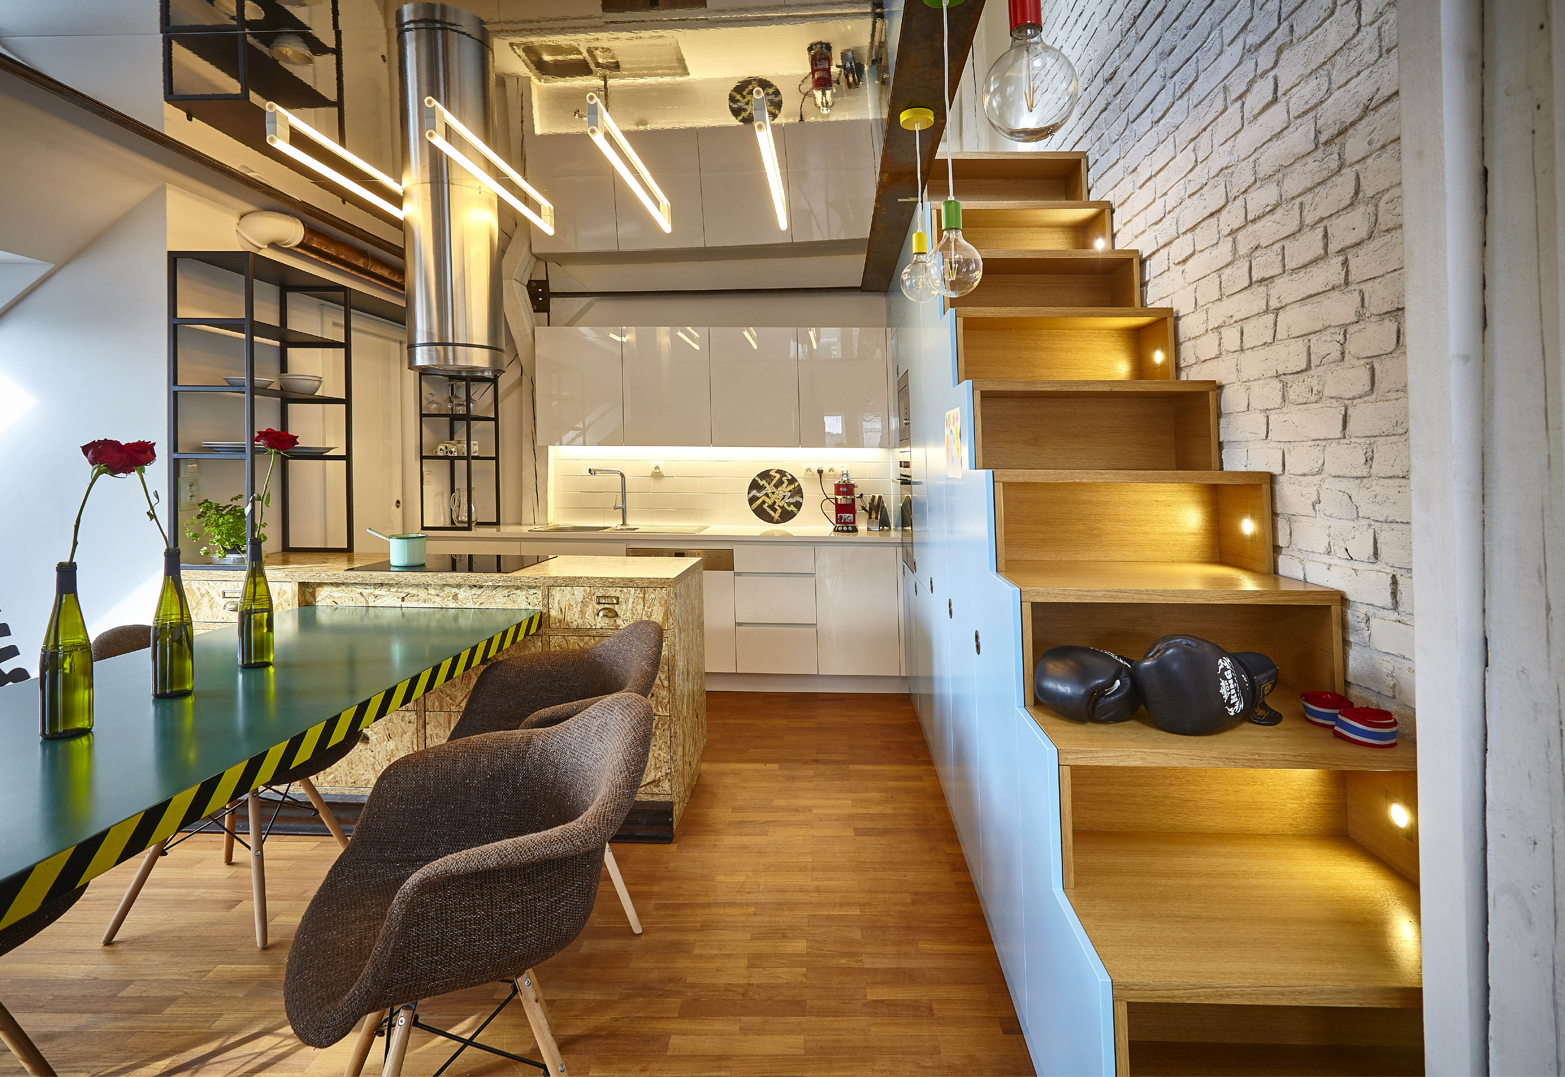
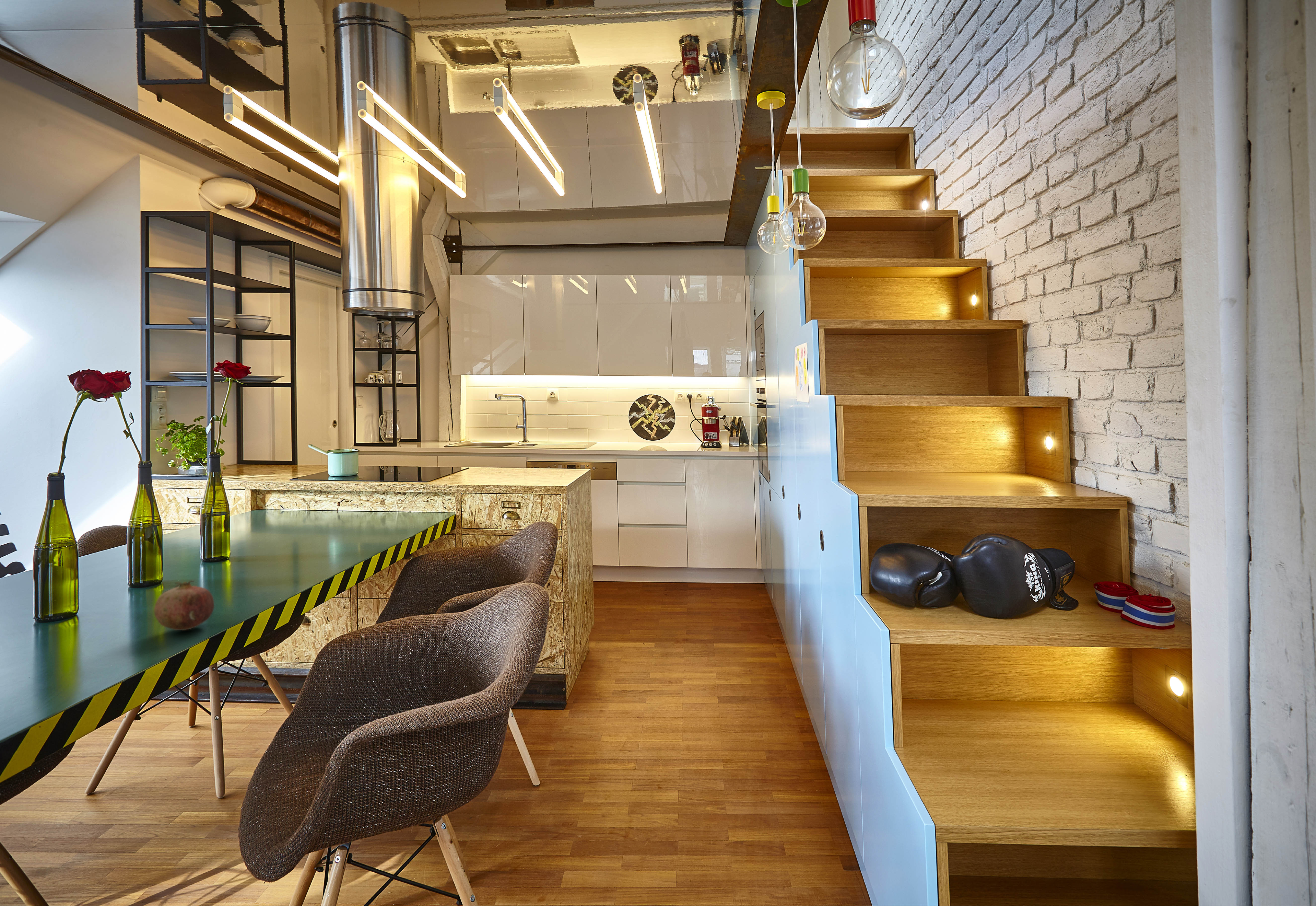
+ fruit [154,580,215,631]
